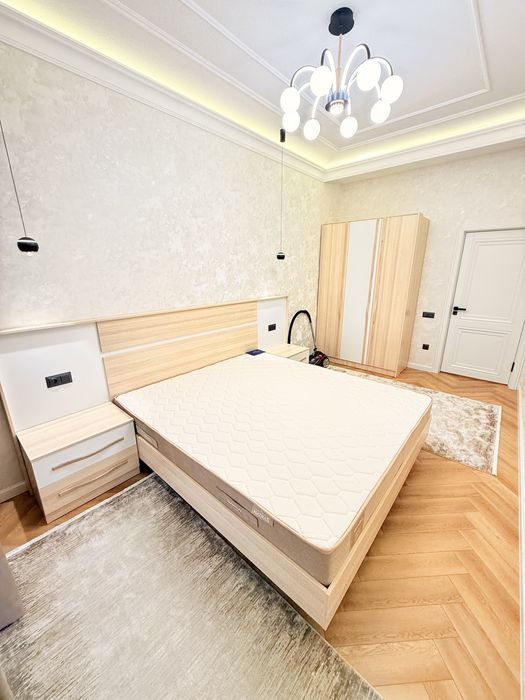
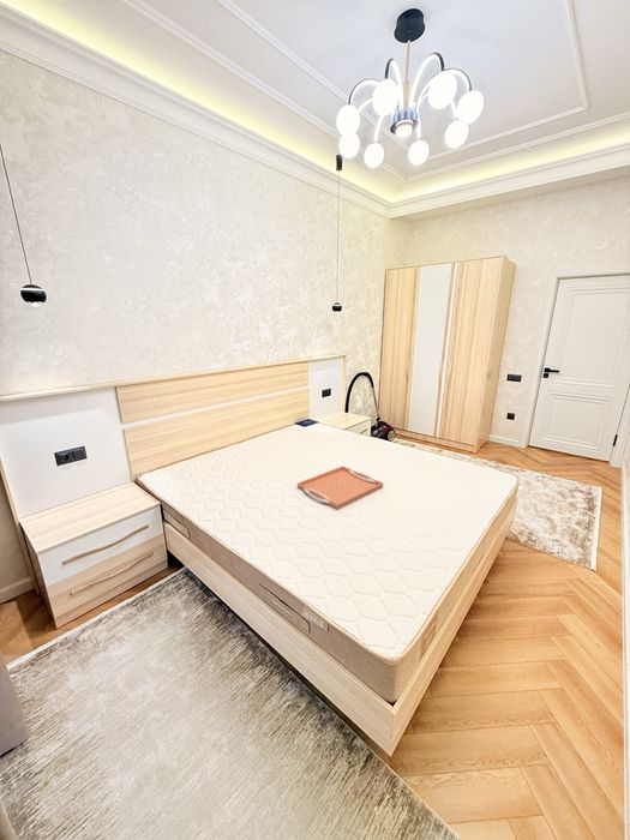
+ serving tray [296,466,384,510]
